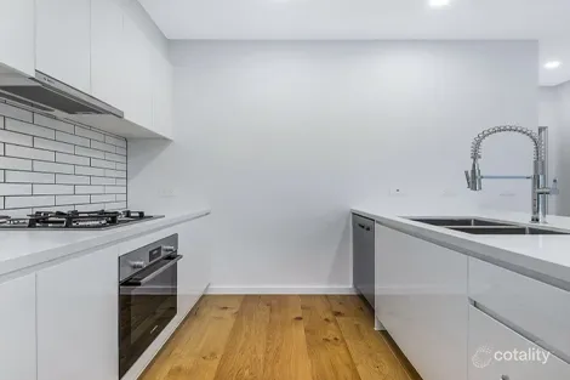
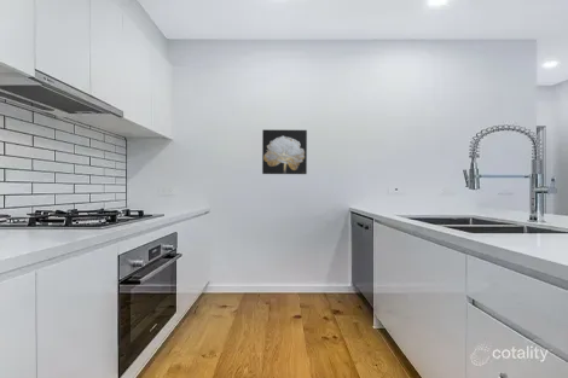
+ wall art [261,128,308,175]
